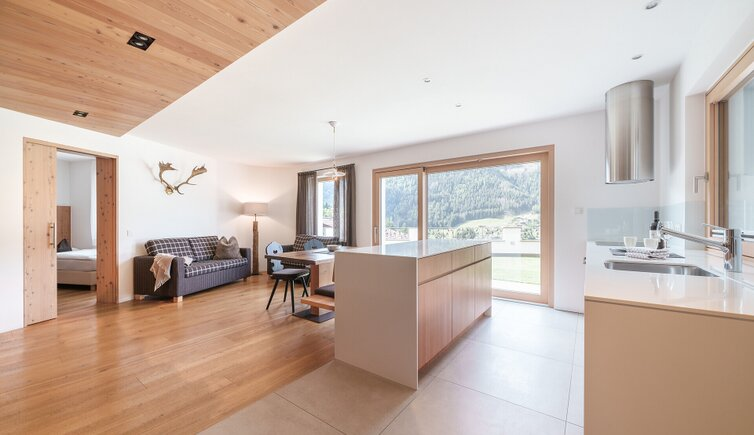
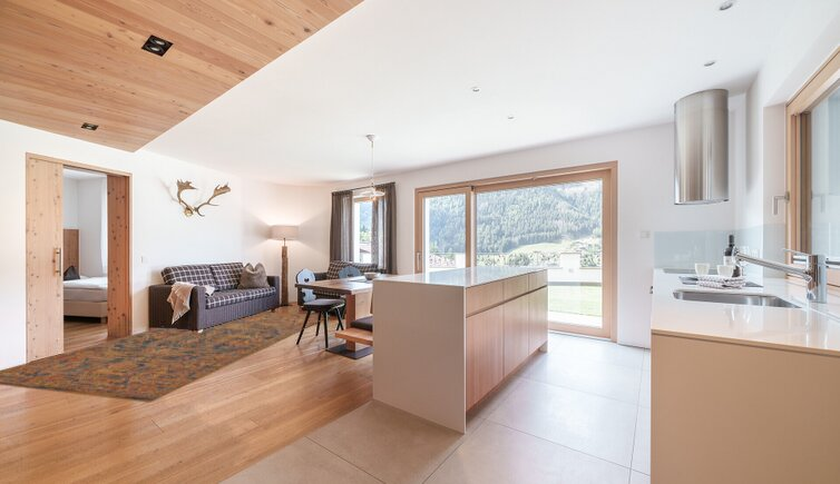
+ rug [0,312,331,404]
